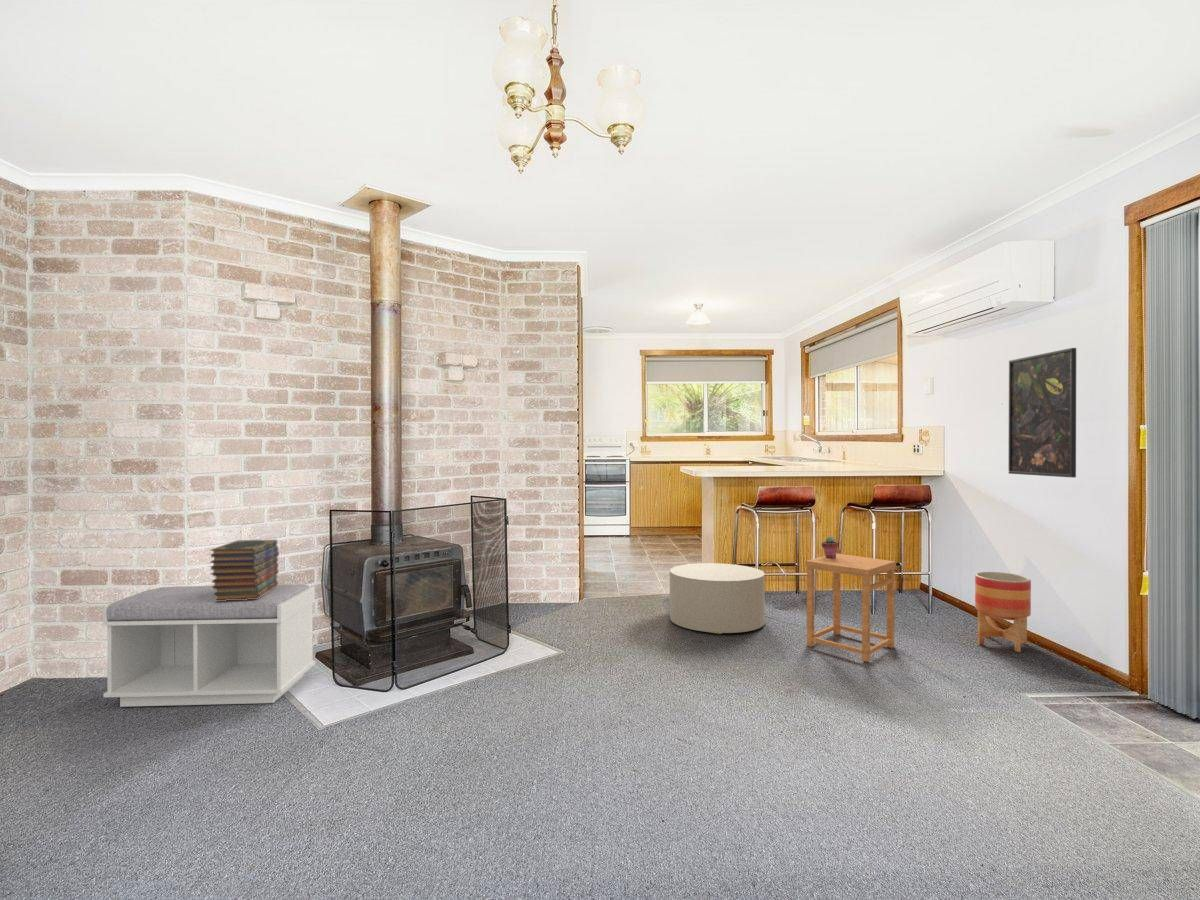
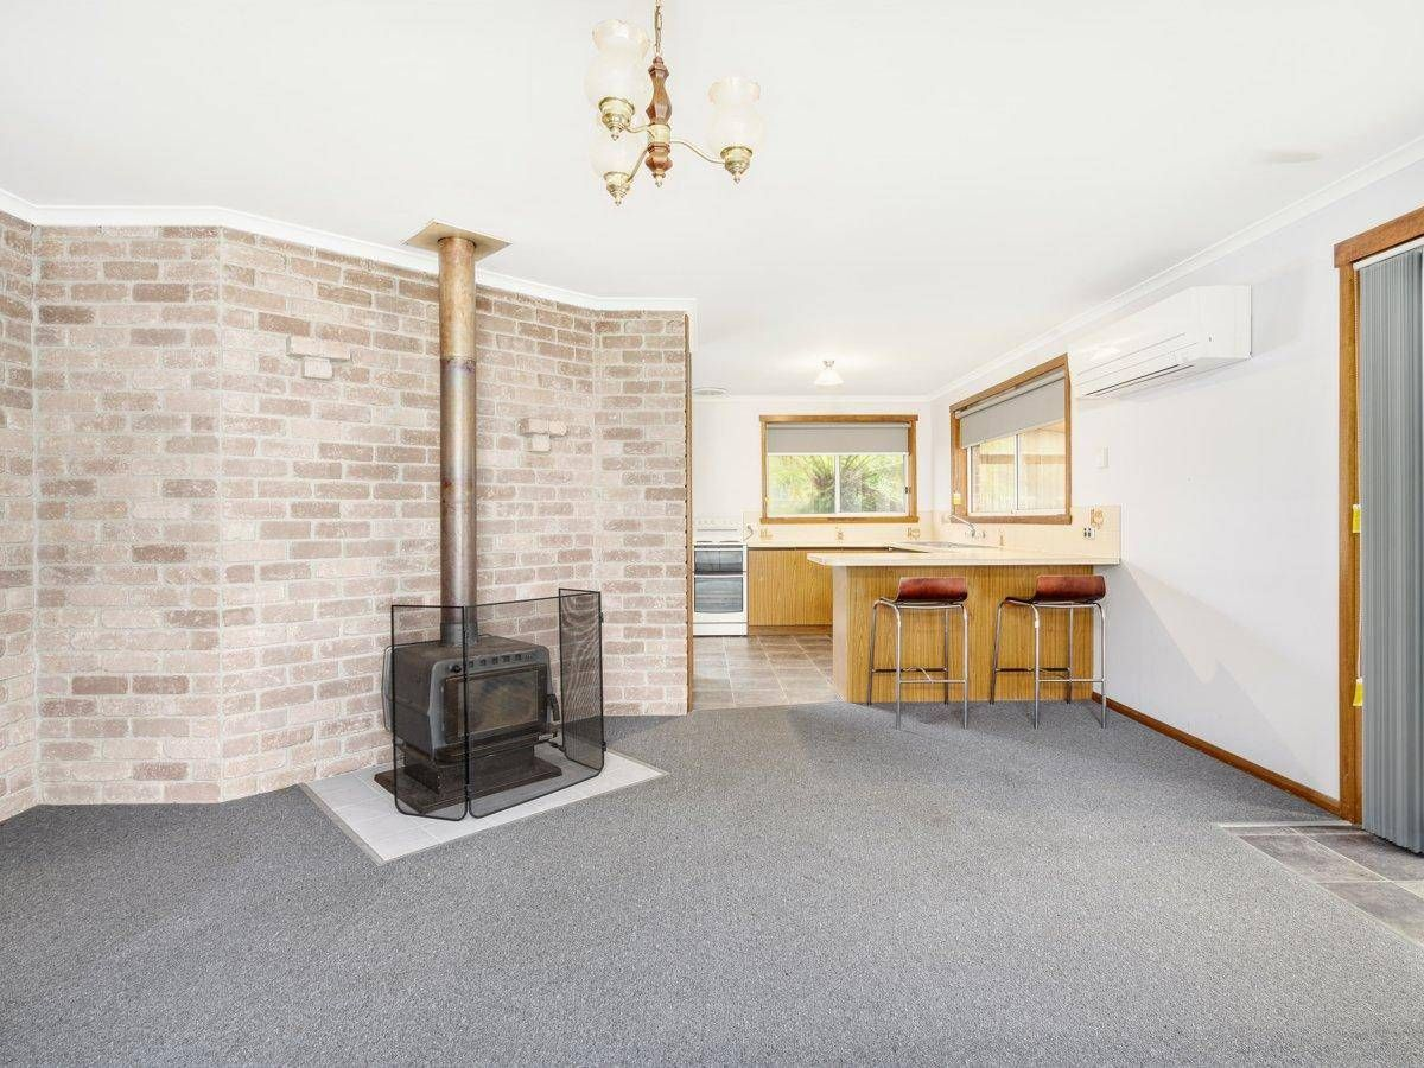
- book stack [209,539,280,601]
- planter [974,571,1032,653]
- side table [805,552,897,662]
- ottoman [669,562,766,635]
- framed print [1007,347,1077,479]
- bench [102,584,316,708]
- potted succulent [821,536,839,558]
